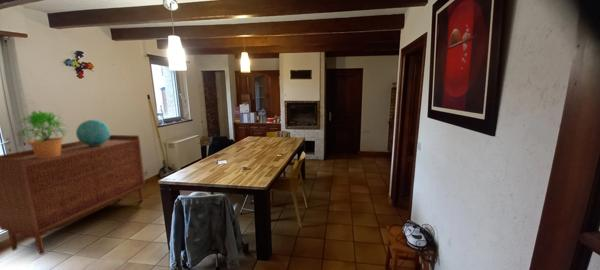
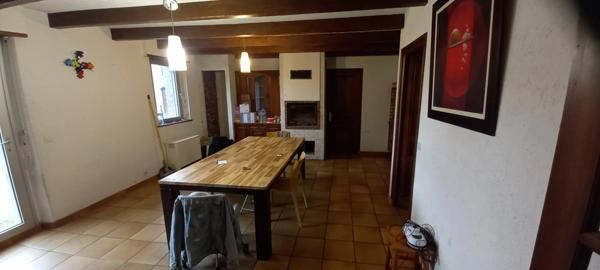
- potted plant [18,109,69,158]
- decorative globe [75,119,111,146]
- sideboard [0,134,146,256]
